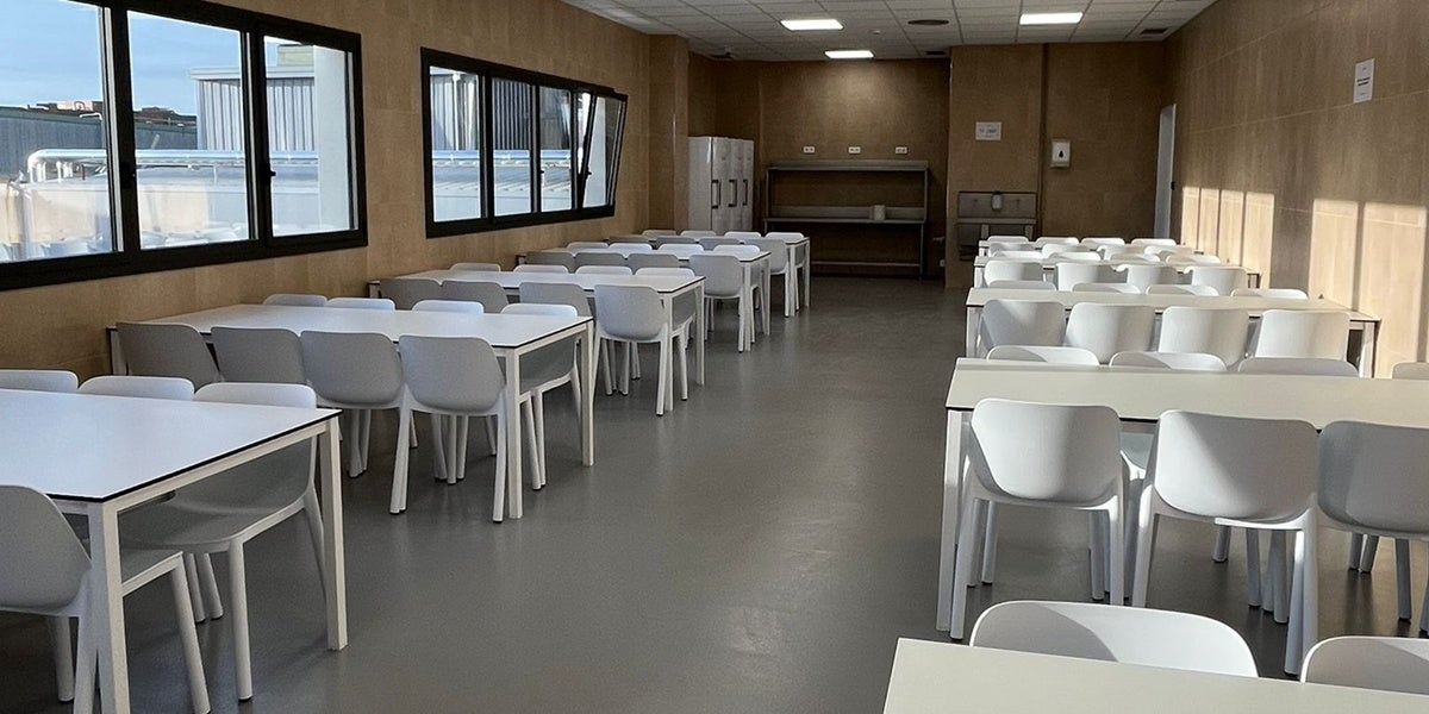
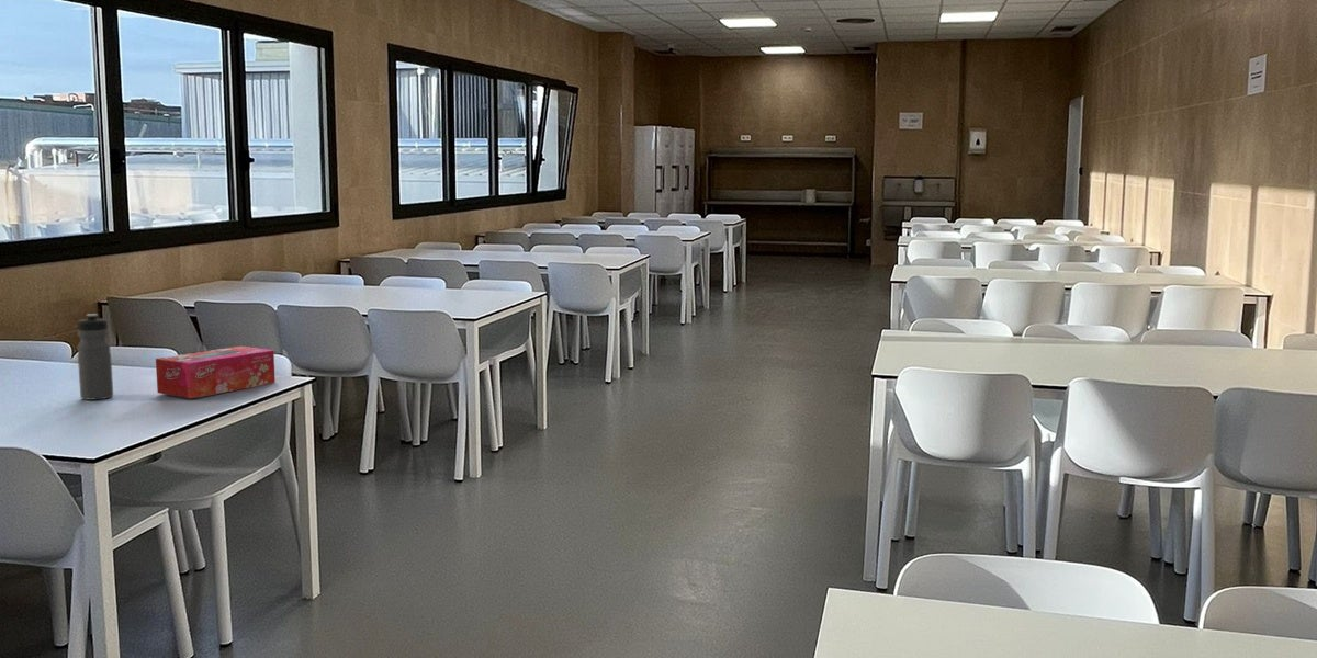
+ tissue box [155,345,277,399]
+ water bottle [76,313,114,401]
